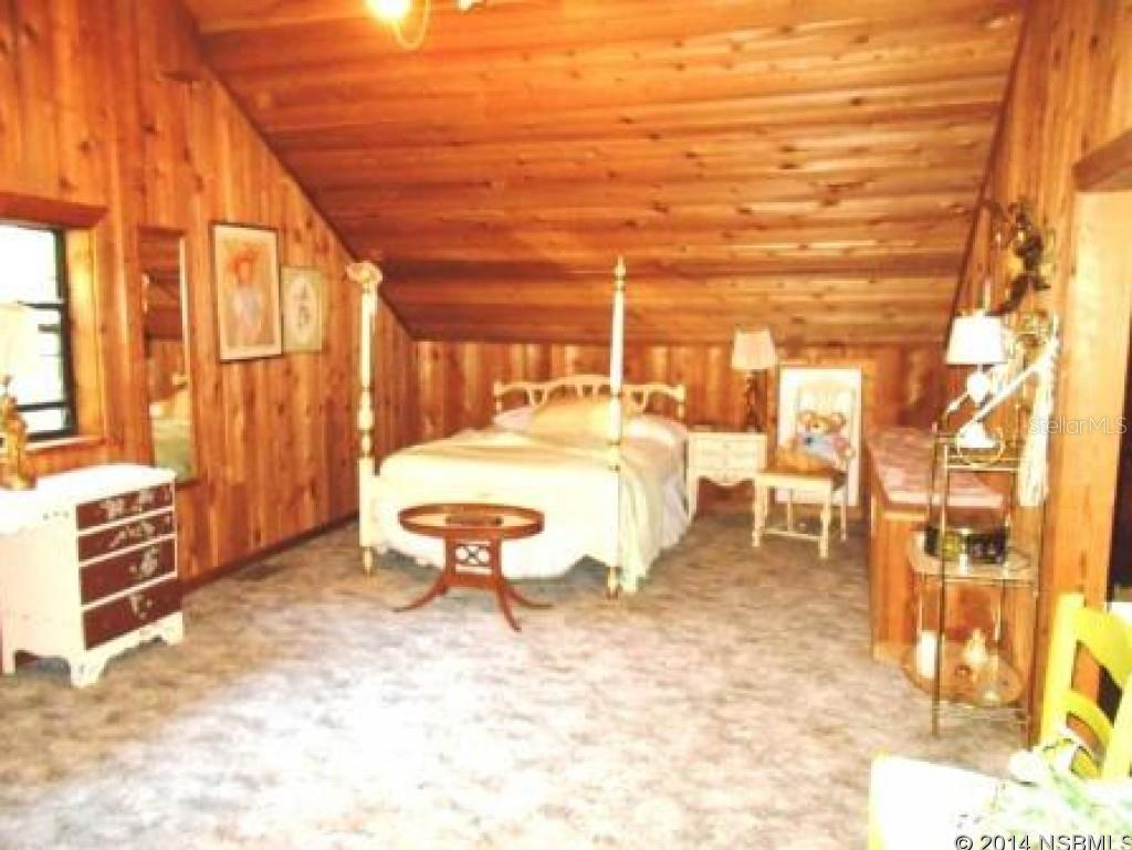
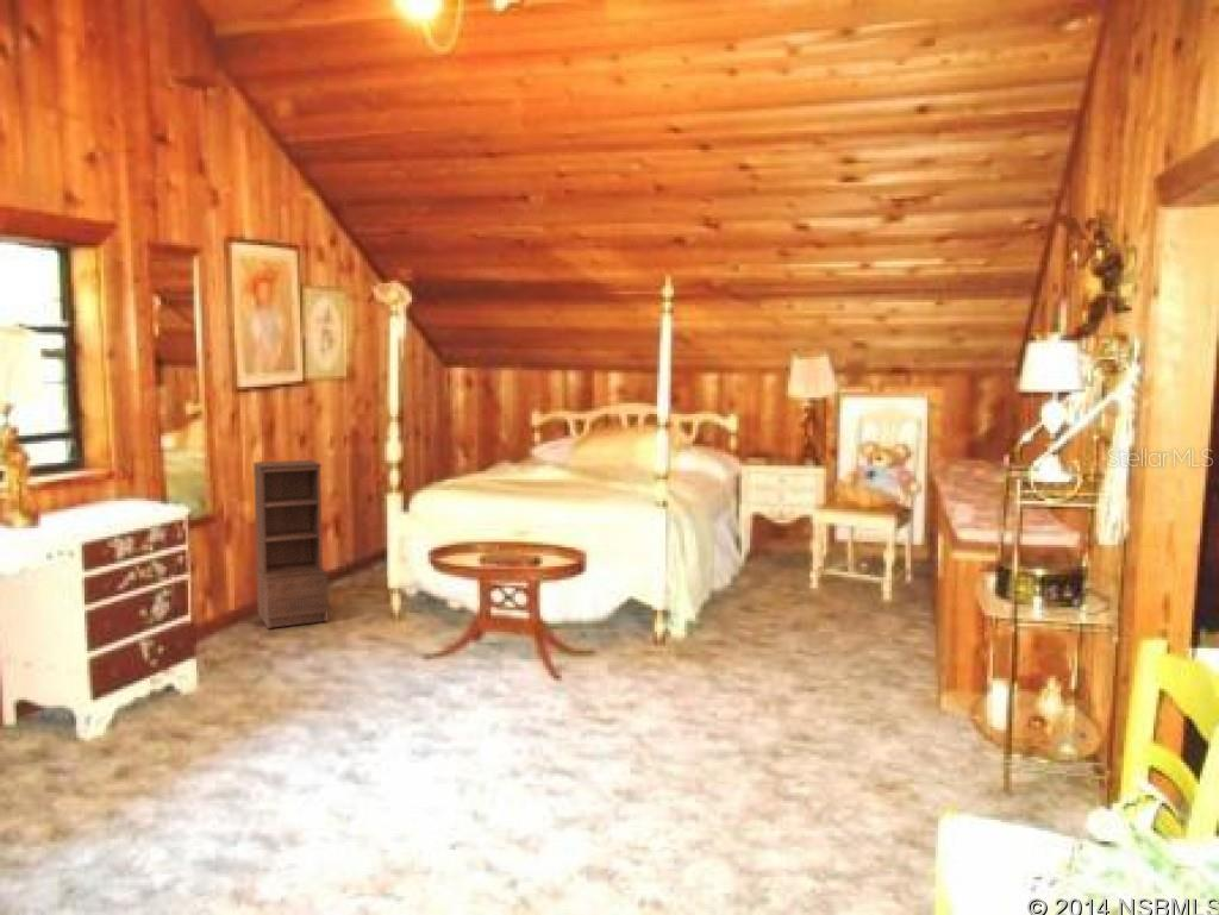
+ bookshelf [252,459,330,629]
